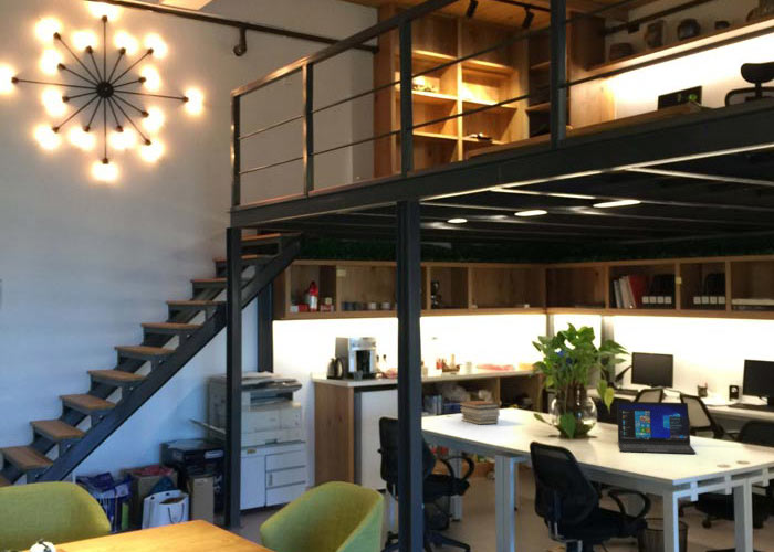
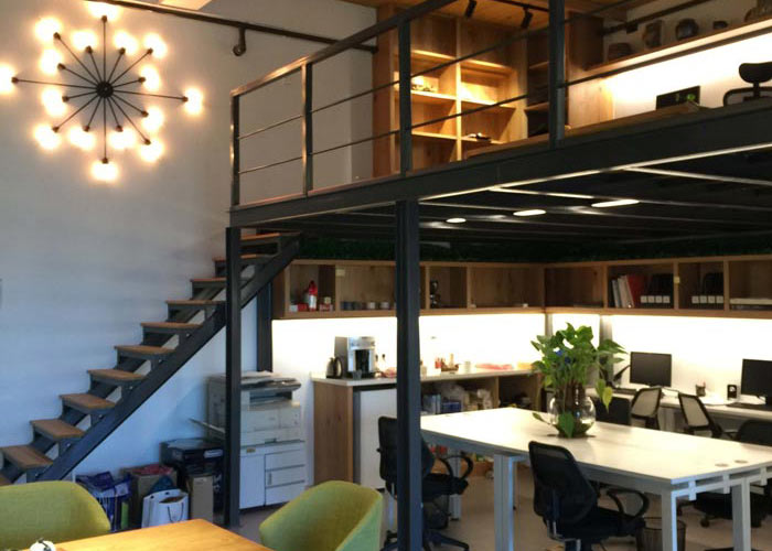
- book stack [458,400,501,426]
- laptop [616,401,697,455]
